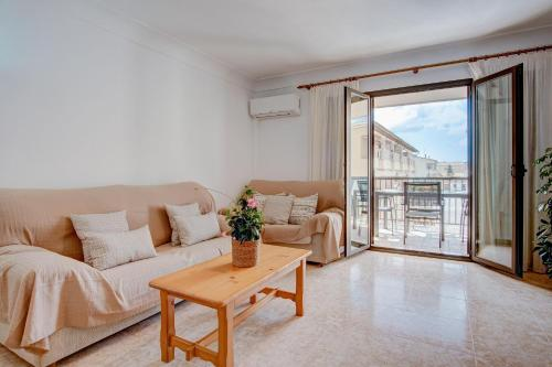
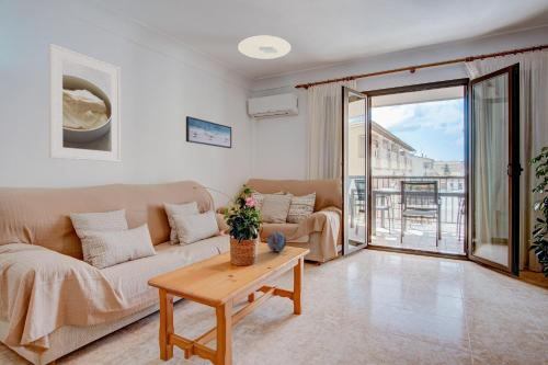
+ decorative orb [266,230,287,253]
+ ceiling light [237,35,293,60]
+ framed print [48,42,122,163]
+ wall art [185,115,232,149]
